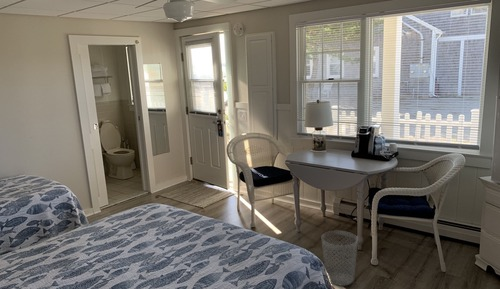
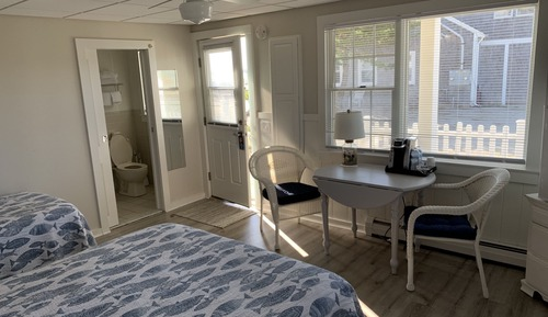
- wastebasket [321,230,359,287]
